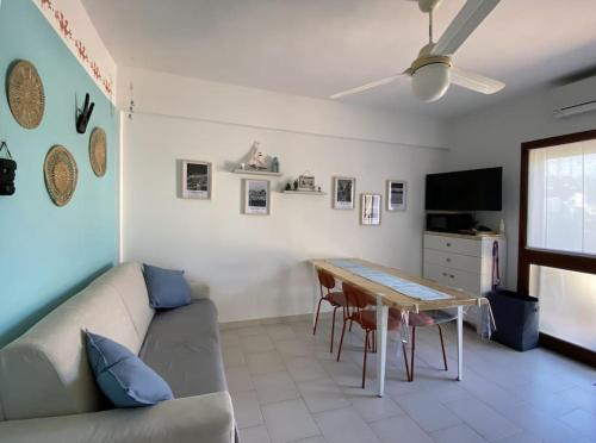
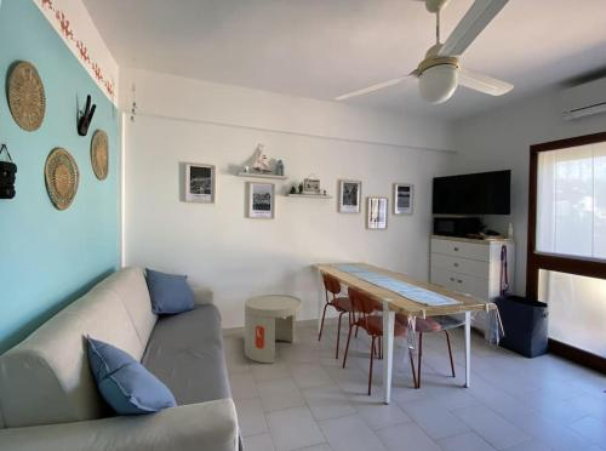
+ side table [244,293,303,364]
